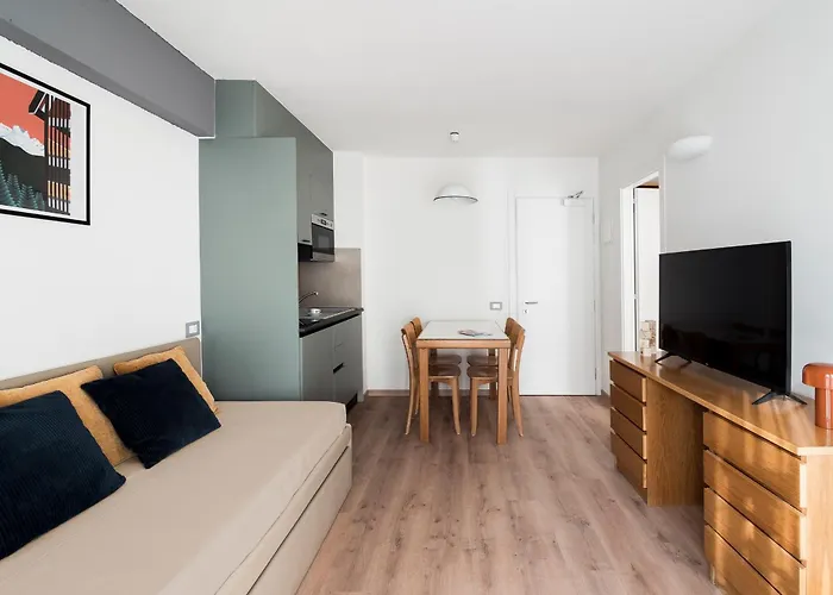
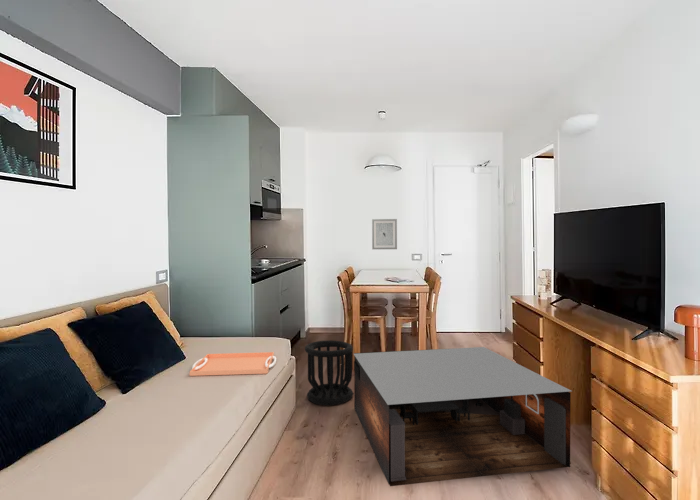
+ wastebasket [304,339,354,406]
+ coffee table [353,346,572,487]
+ serving tray [189,351,277,377]
+ wall art [371,218,398,250]
